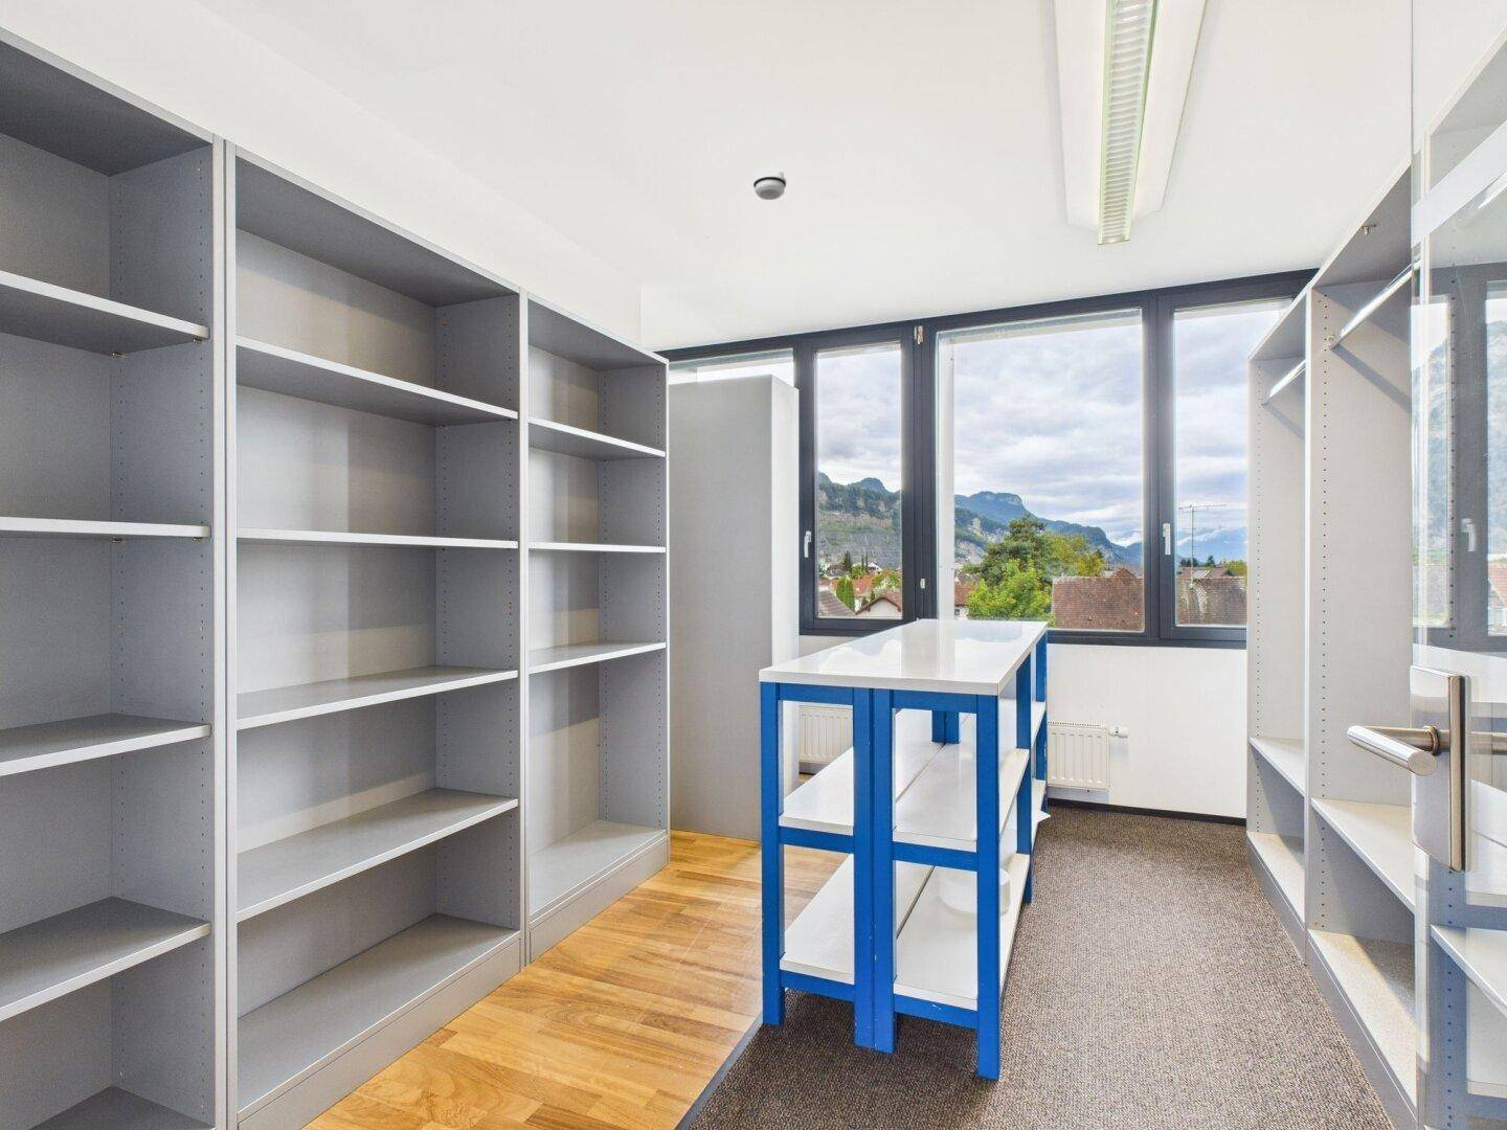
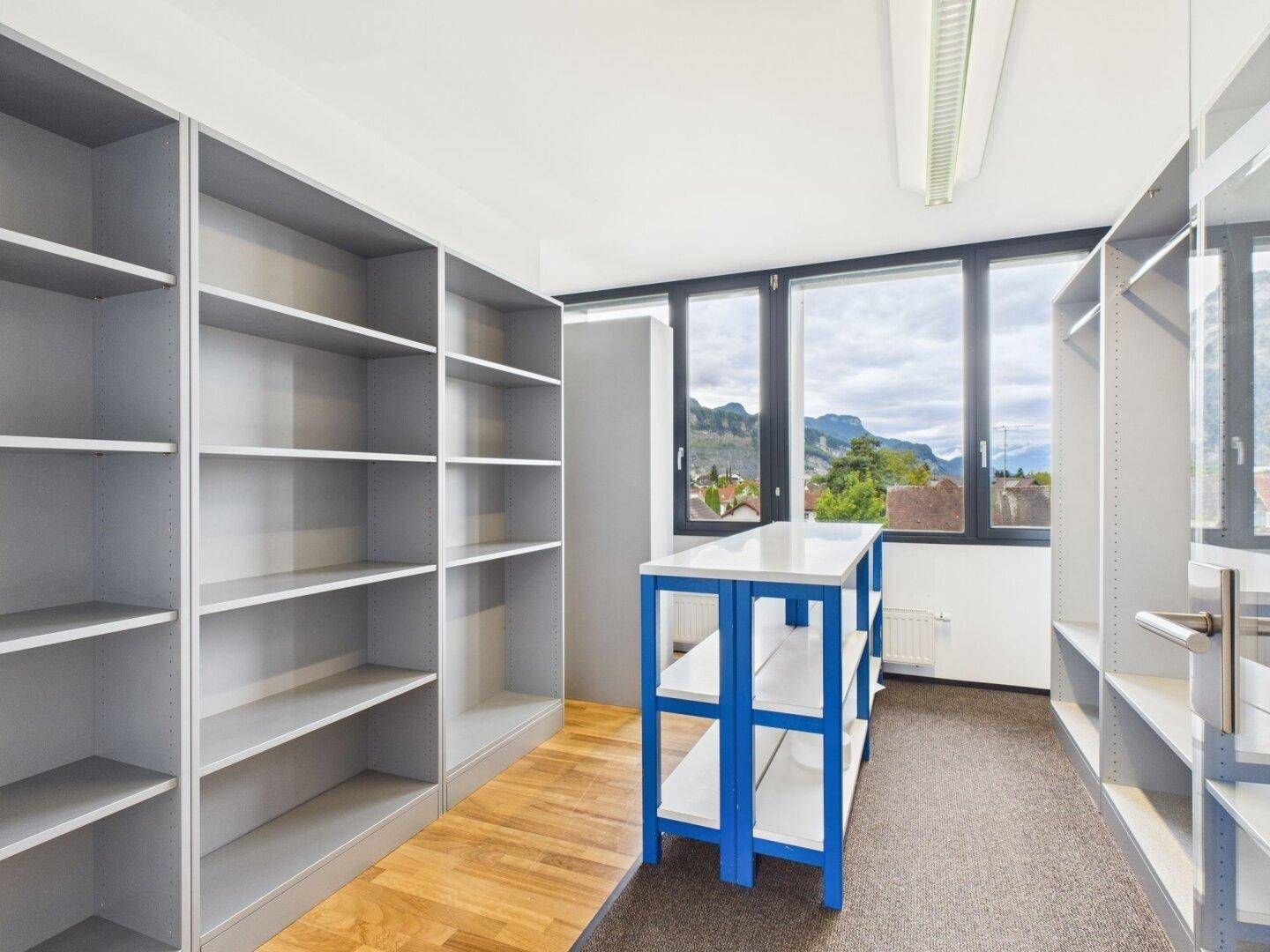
- smoke detector [752,167,787,201]
